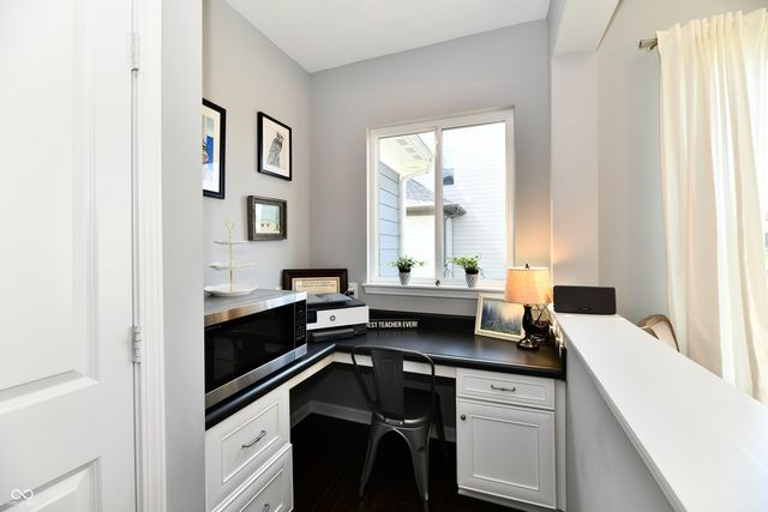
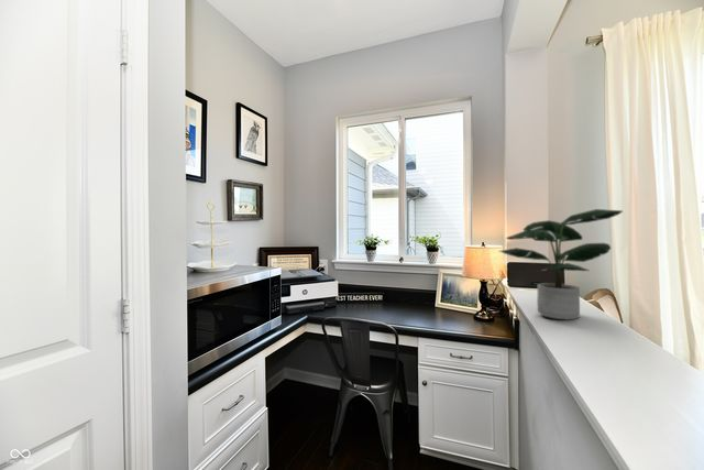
+ potted plant [498,208,624,320]
